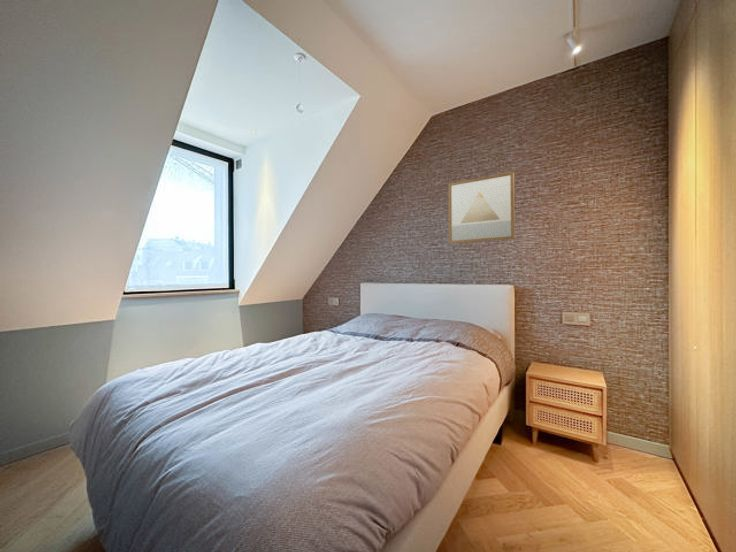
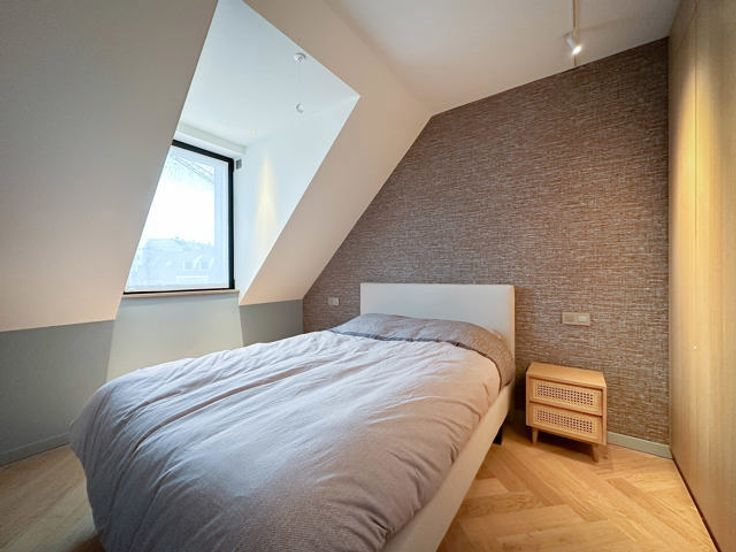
- wall art [448,171,516,244]
